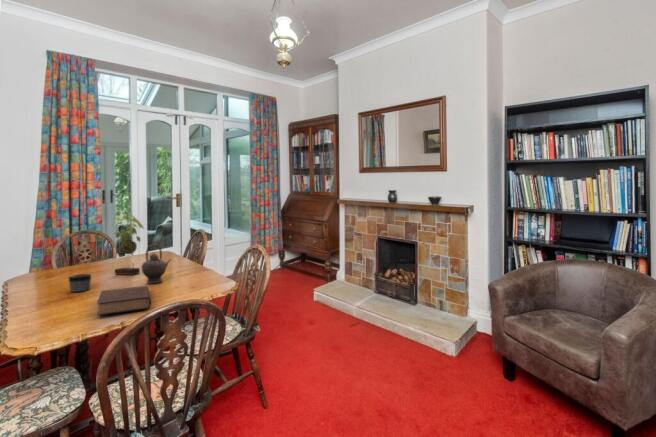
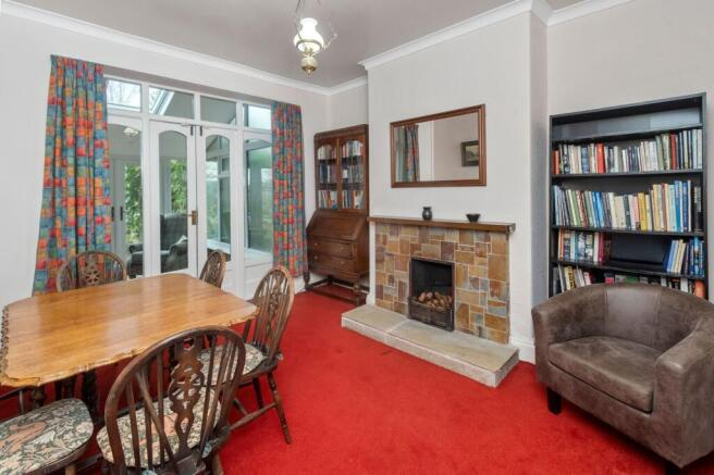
- teapot [141,243,172,284]
- plant [112,214,145,276]
- jar [67,273,93,293]
- book [95,285,152,317]
